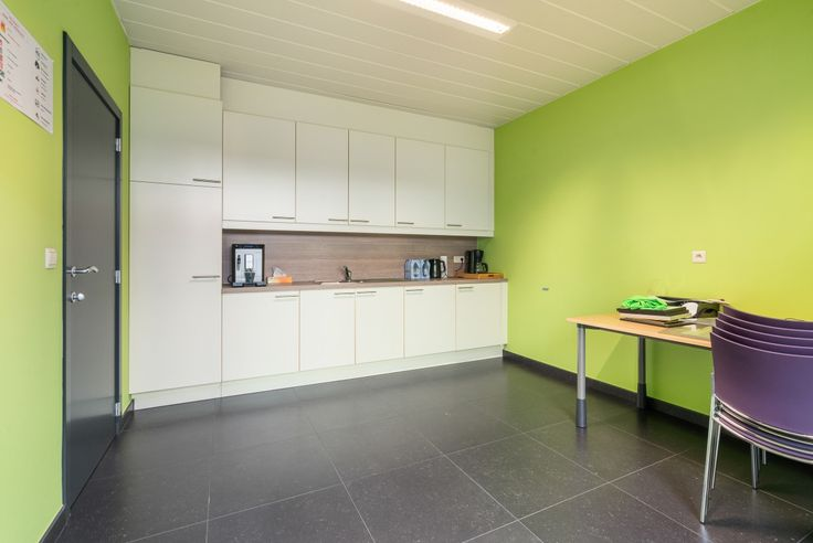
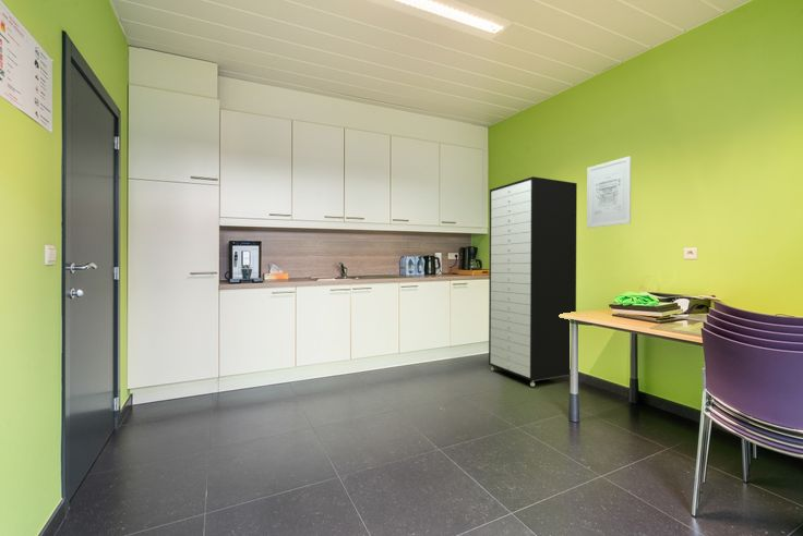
+ wall art [586,155,632,229]
+ storage cabinet [488,175,578,388]
